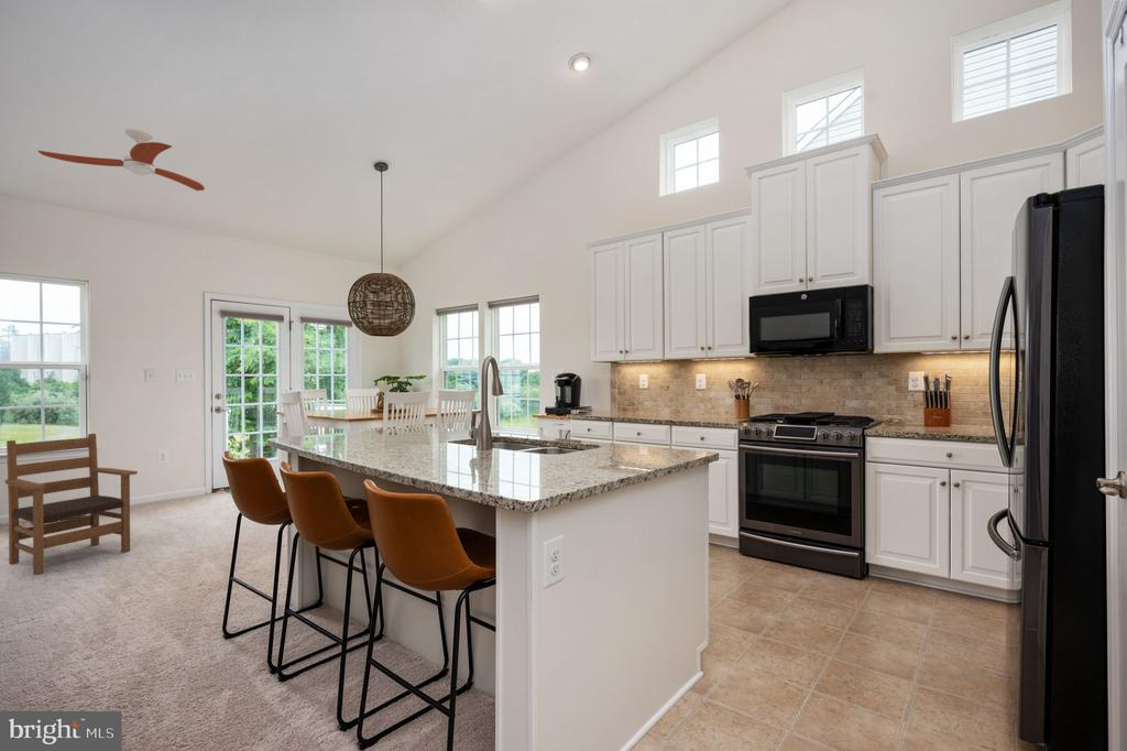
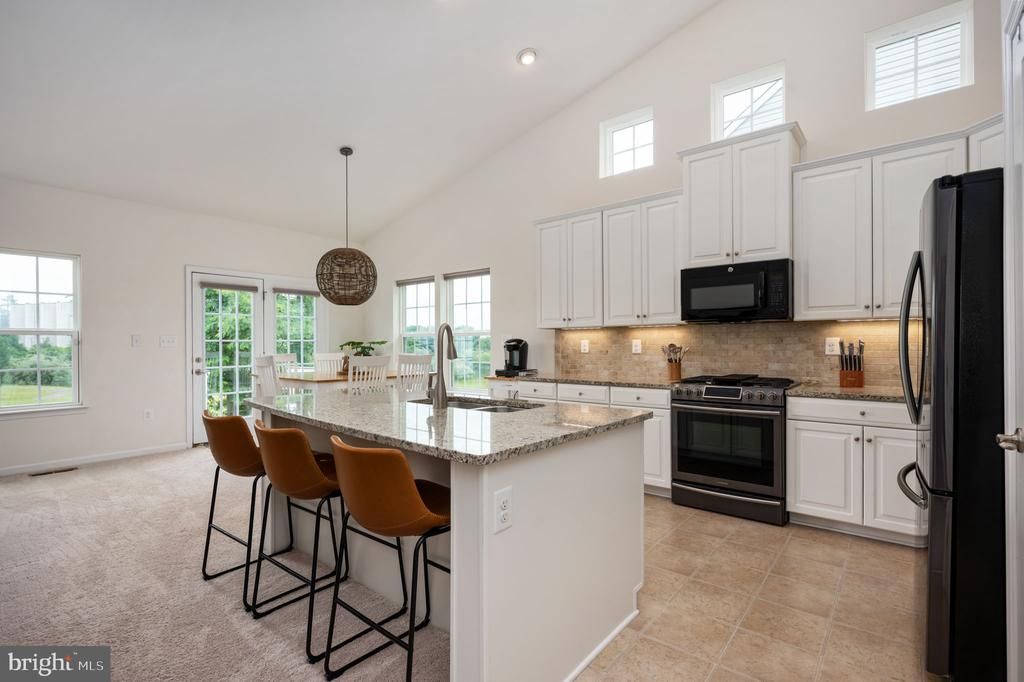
- ceiling fan [37,128,206,192]
- armchair [4,433,139,576]
